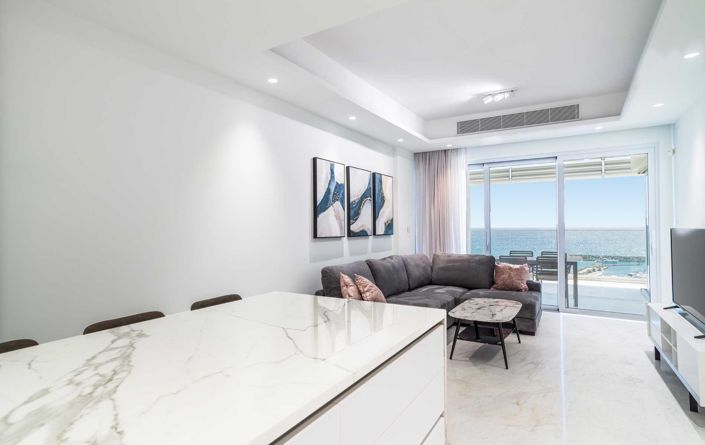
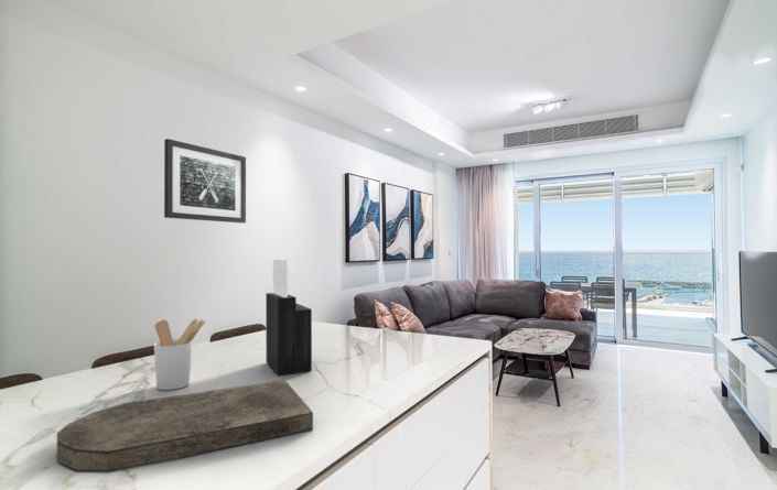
+ knife block [265,258,313,377]
+ utensil holder [153,318,206,391]
+ wall art [163,138,247,225]
+ cutting board [56,379,314,475]
